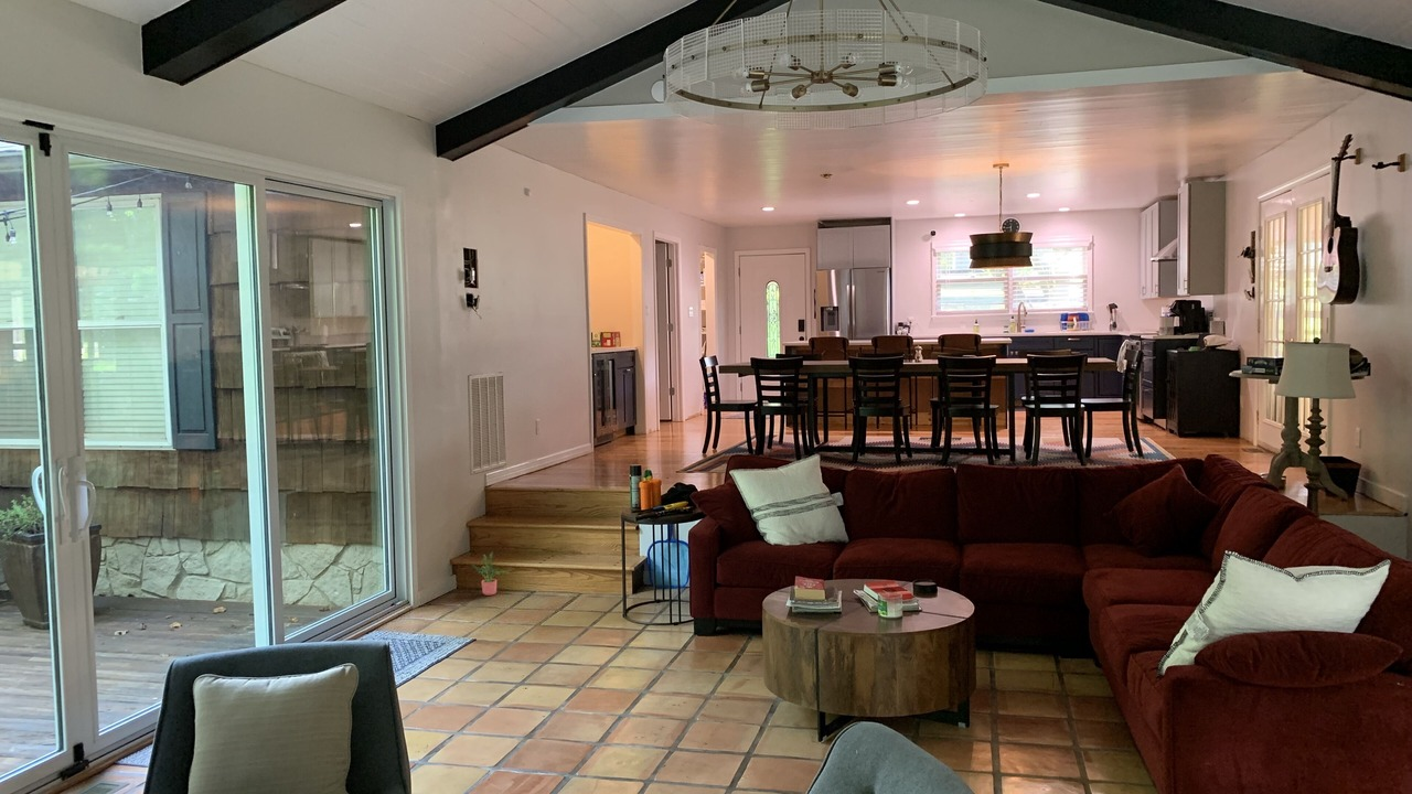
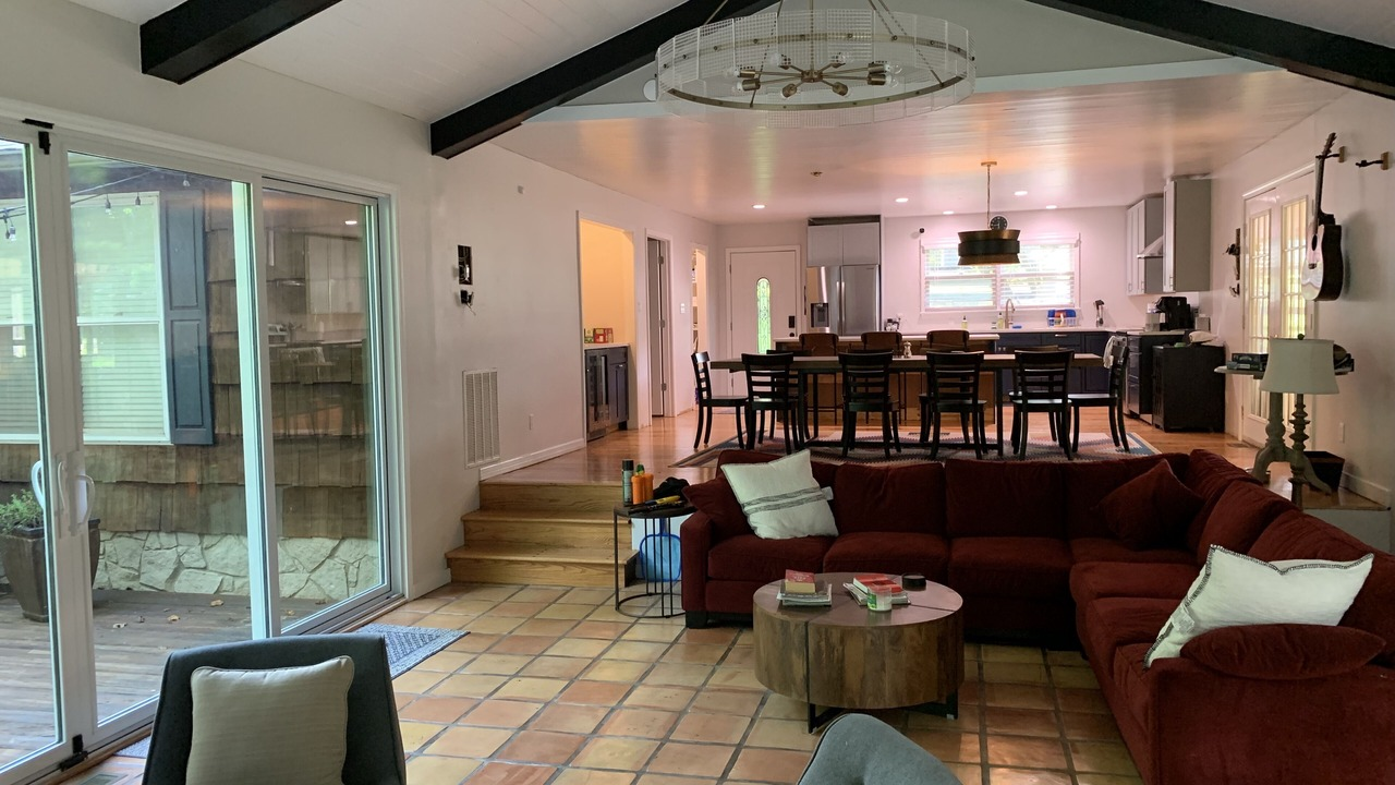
- potted plant [470,550,511,597]
